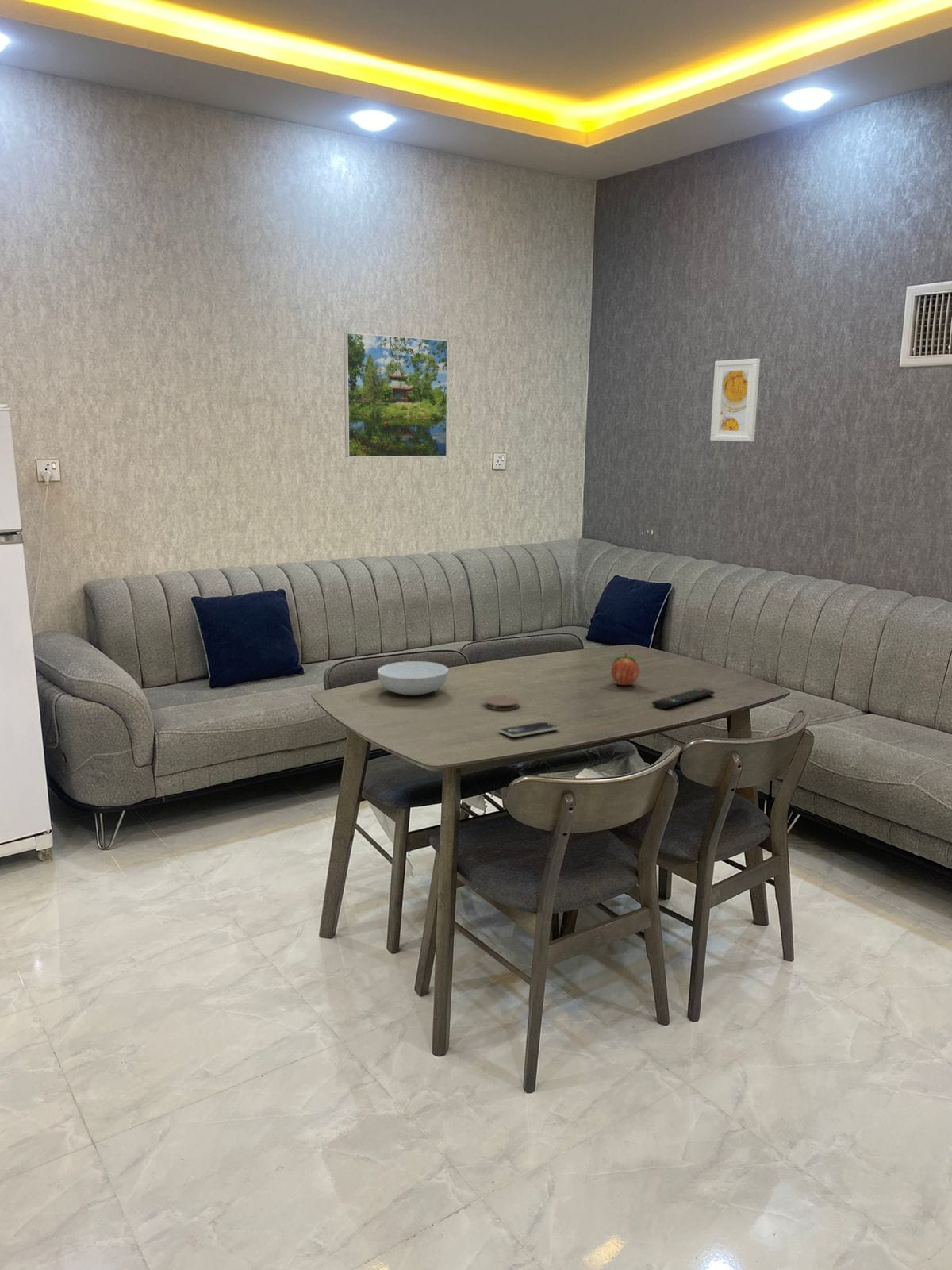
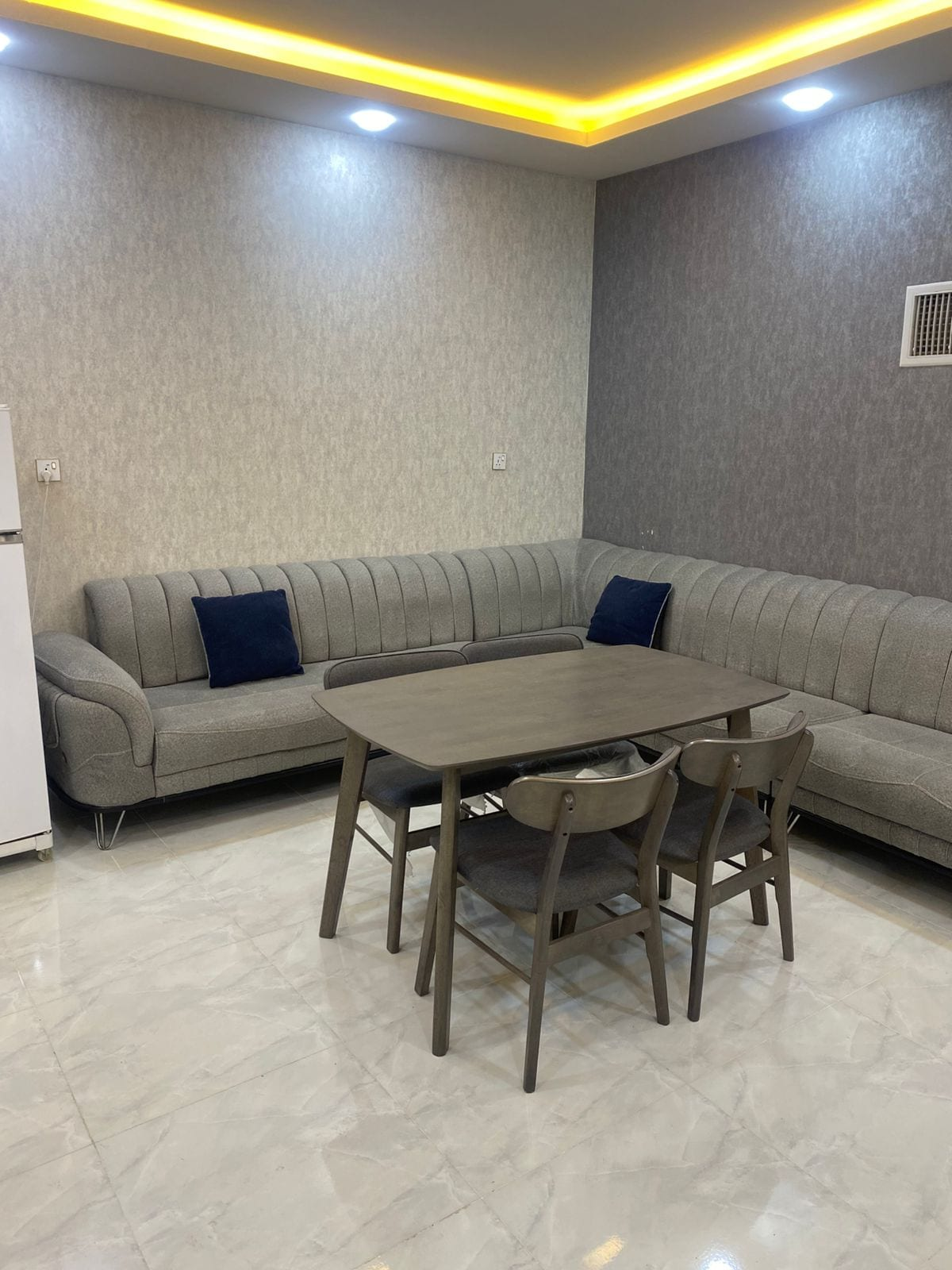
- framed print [343,332,448,458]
- remote control [651,687,716,710]
- smartphone [498,721,559,738]
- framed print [709,358,761,442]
- coaster [484,695,520,711]
- serving bowl [377,660,449,696]
- fruit [609,652,642,686]
